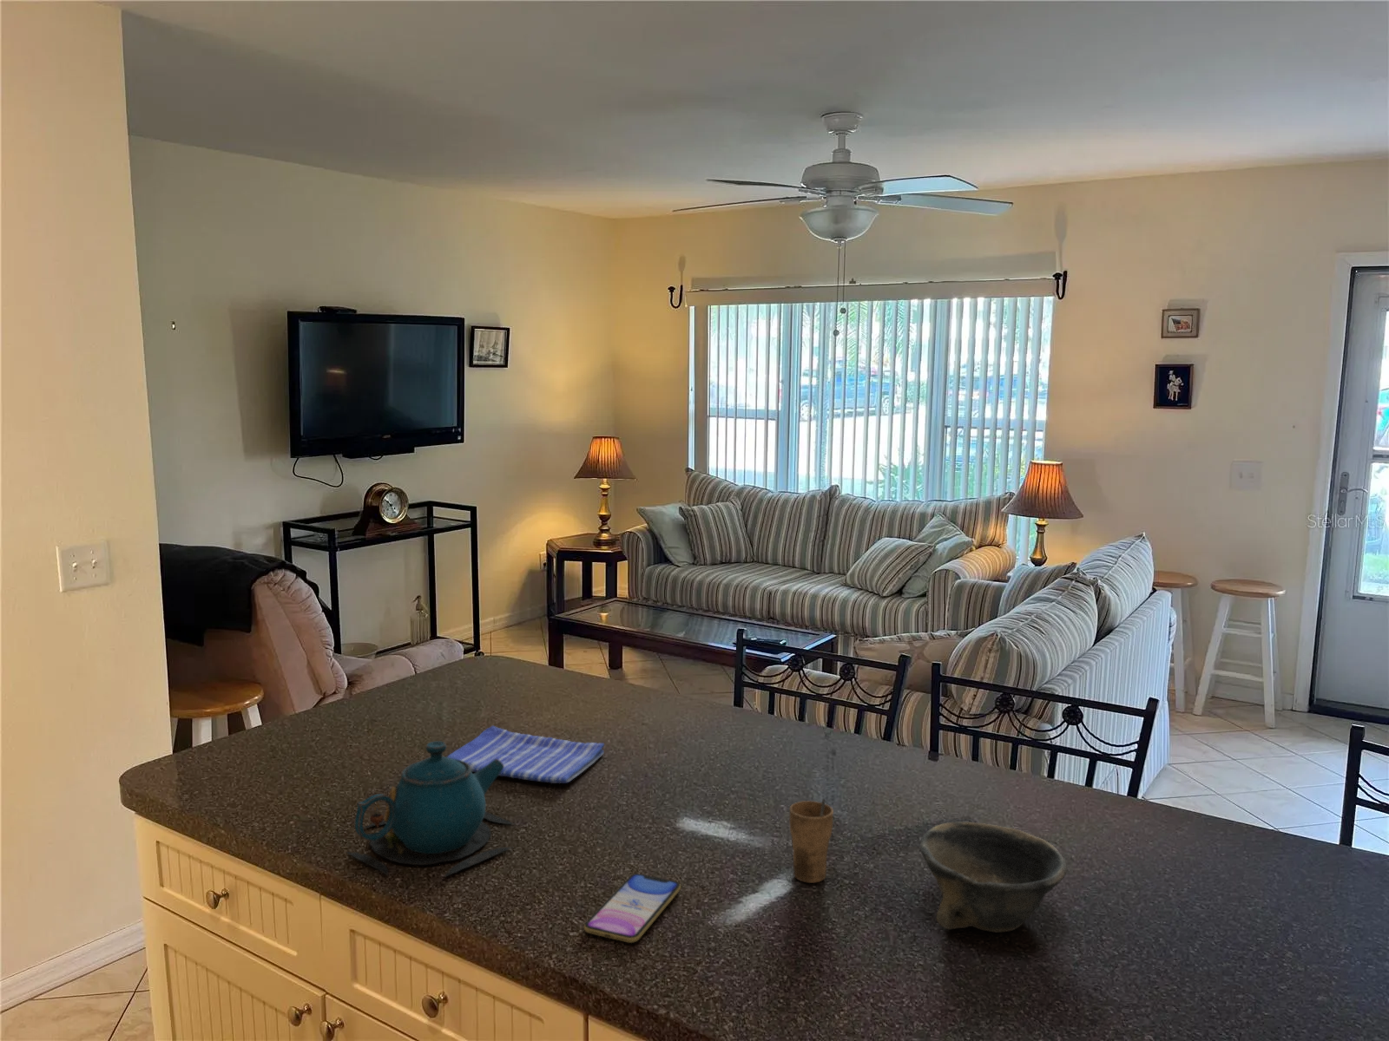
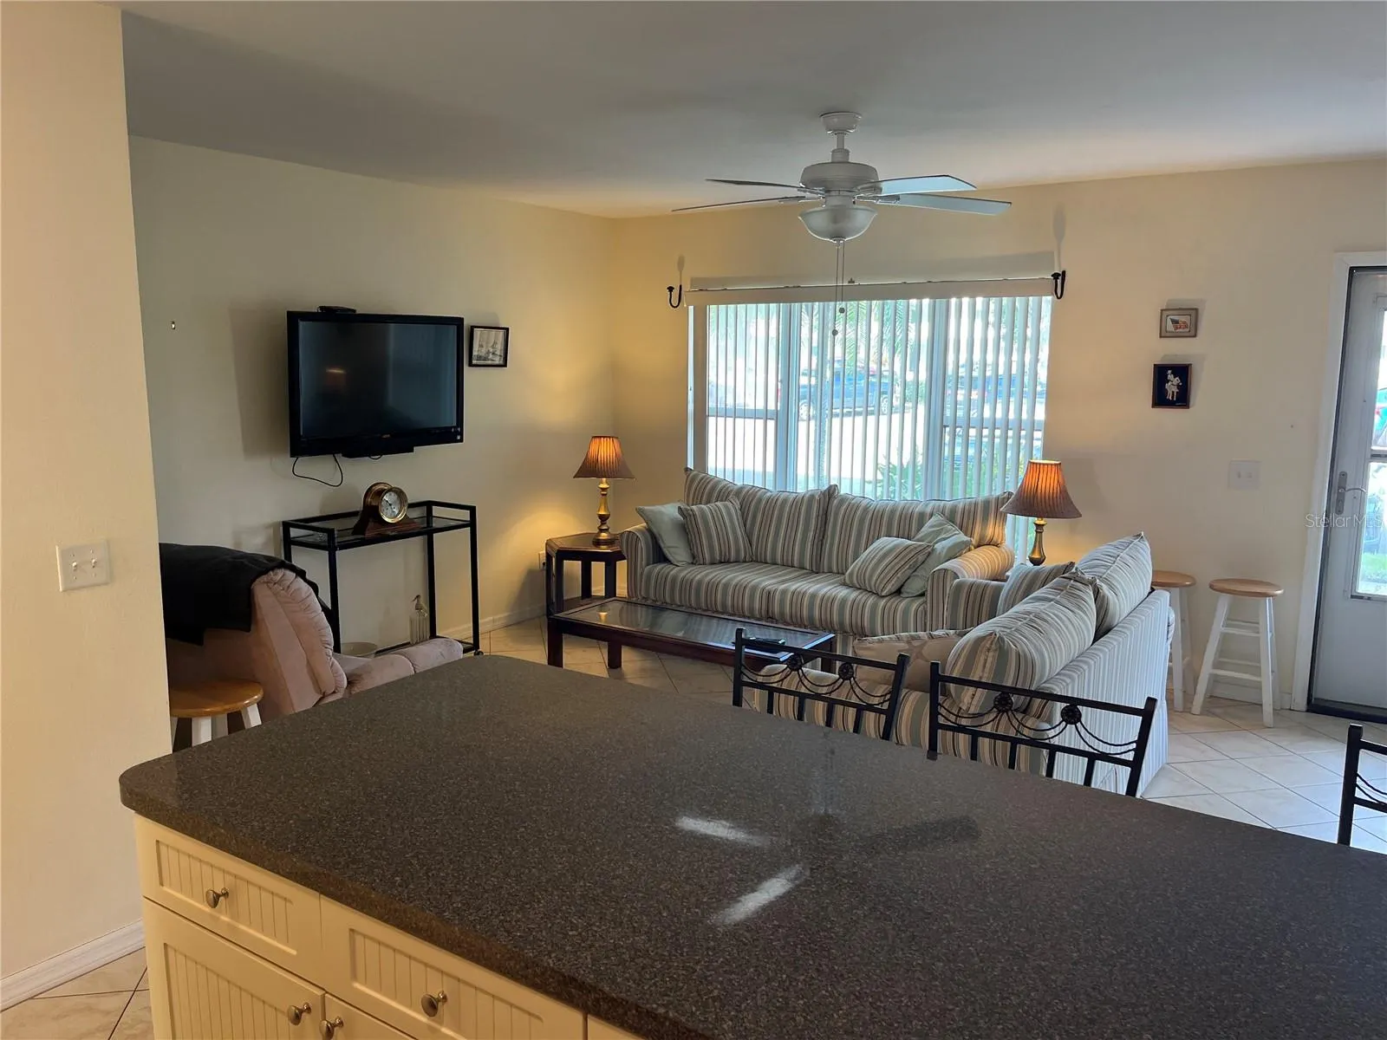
- bowl [920,821,1067,934]
- teapot [345,740,515,878]
- cup [789,798,834,884]
- smartphone [583,873,681,944]
- dish towel [446,725,605,784]
